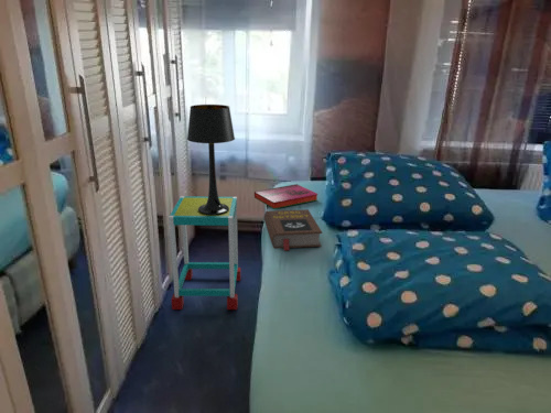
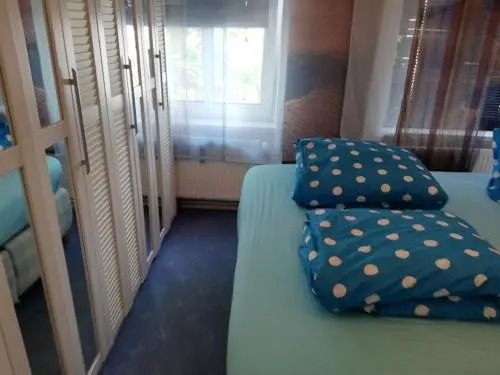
- side table [168,195,241,311]
- hardback book [253,183,318,210]
- table lamp [186,104,236,215]
- book [262,208,323,252]
